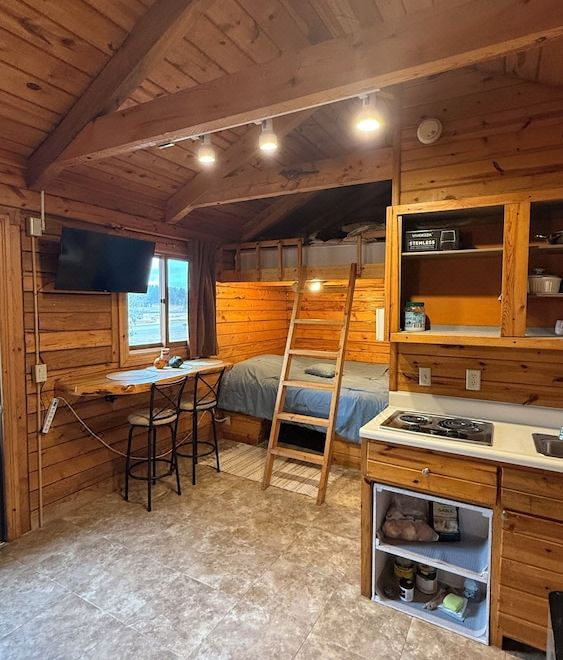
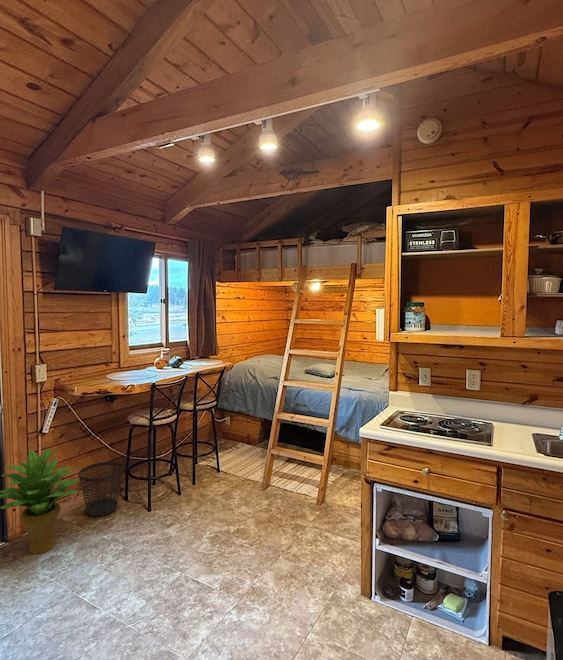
+ wastebasket [78,461,124,517]
+ potted plant [0,448,80,555]
